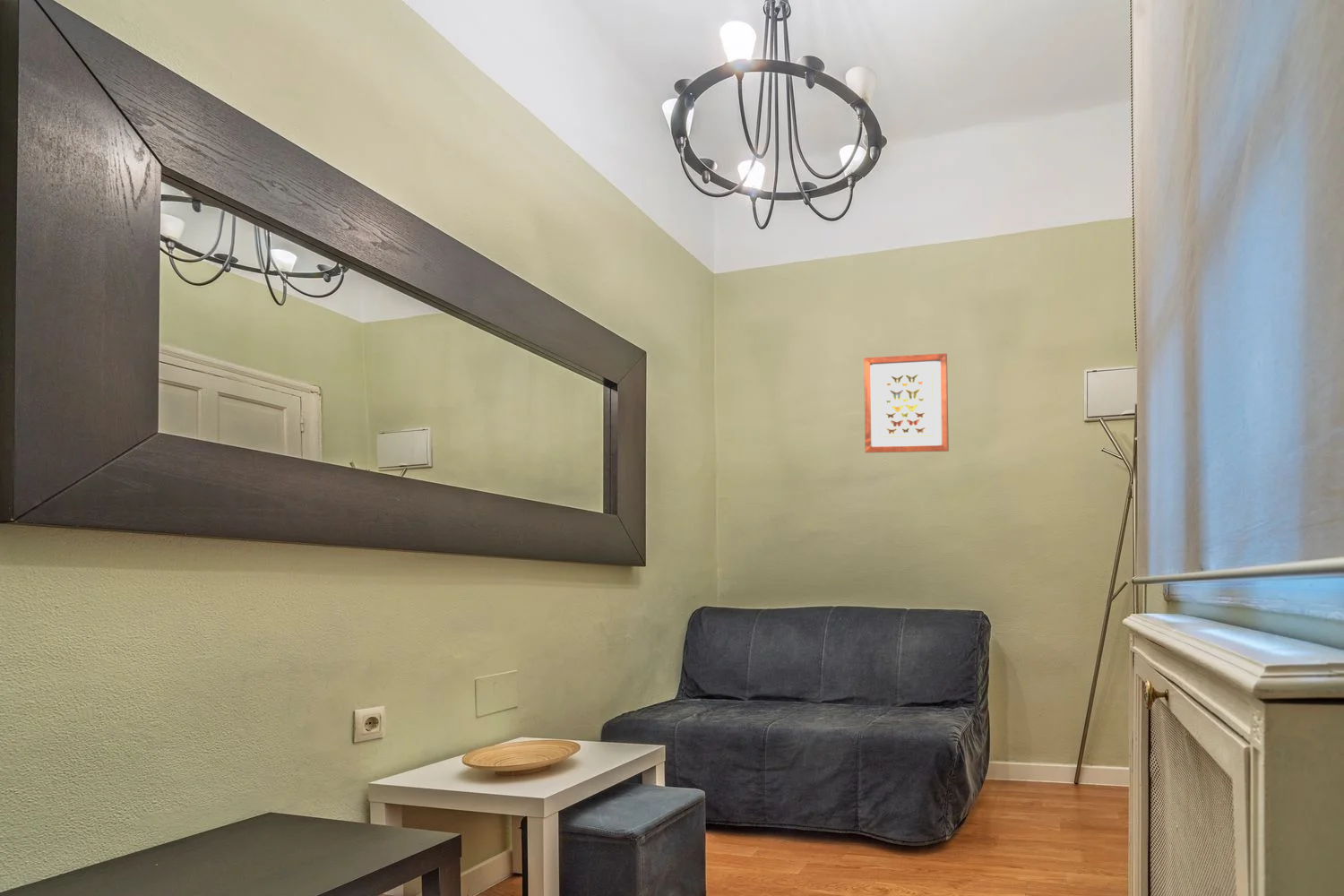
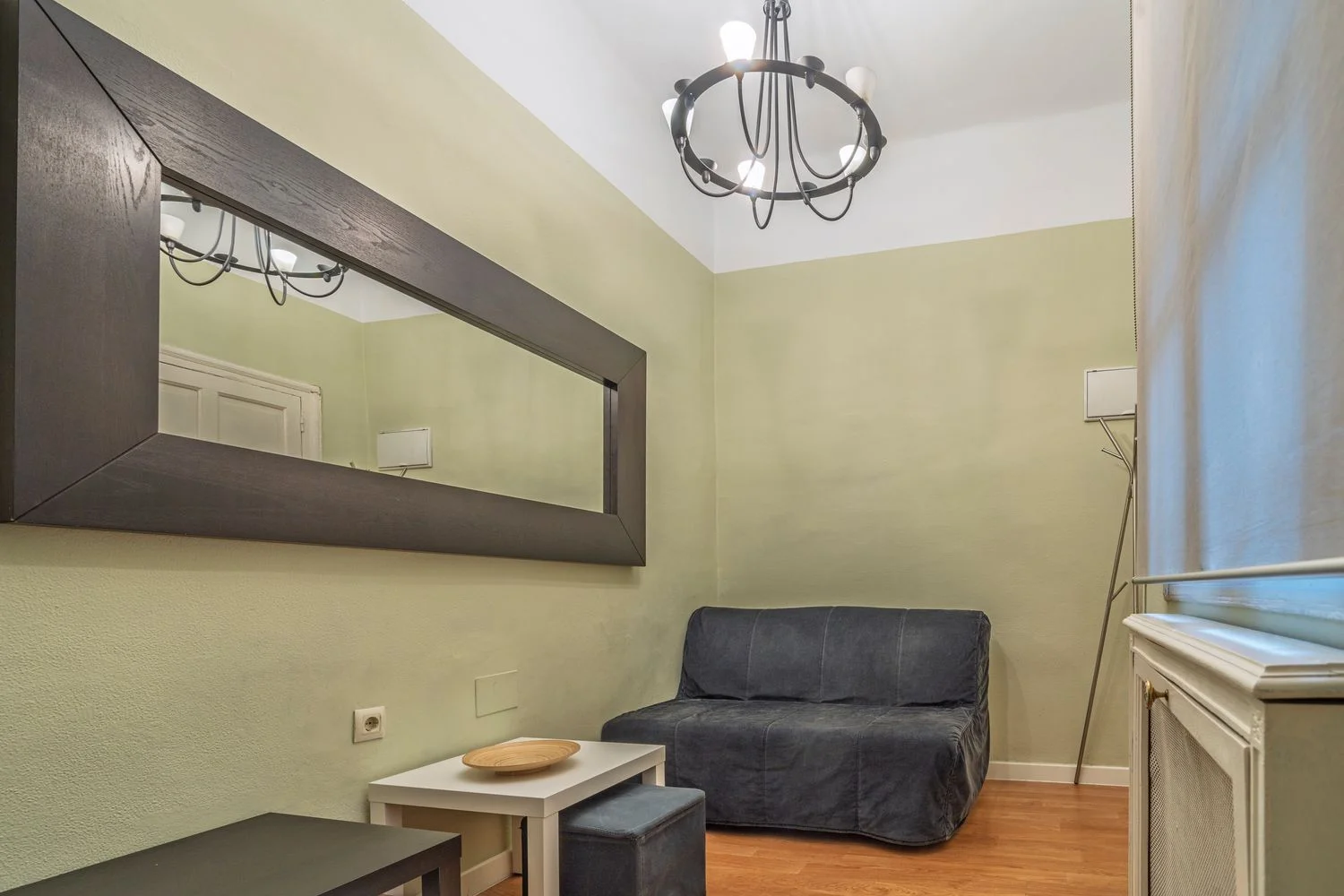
- wall art [863,352,950,453]
